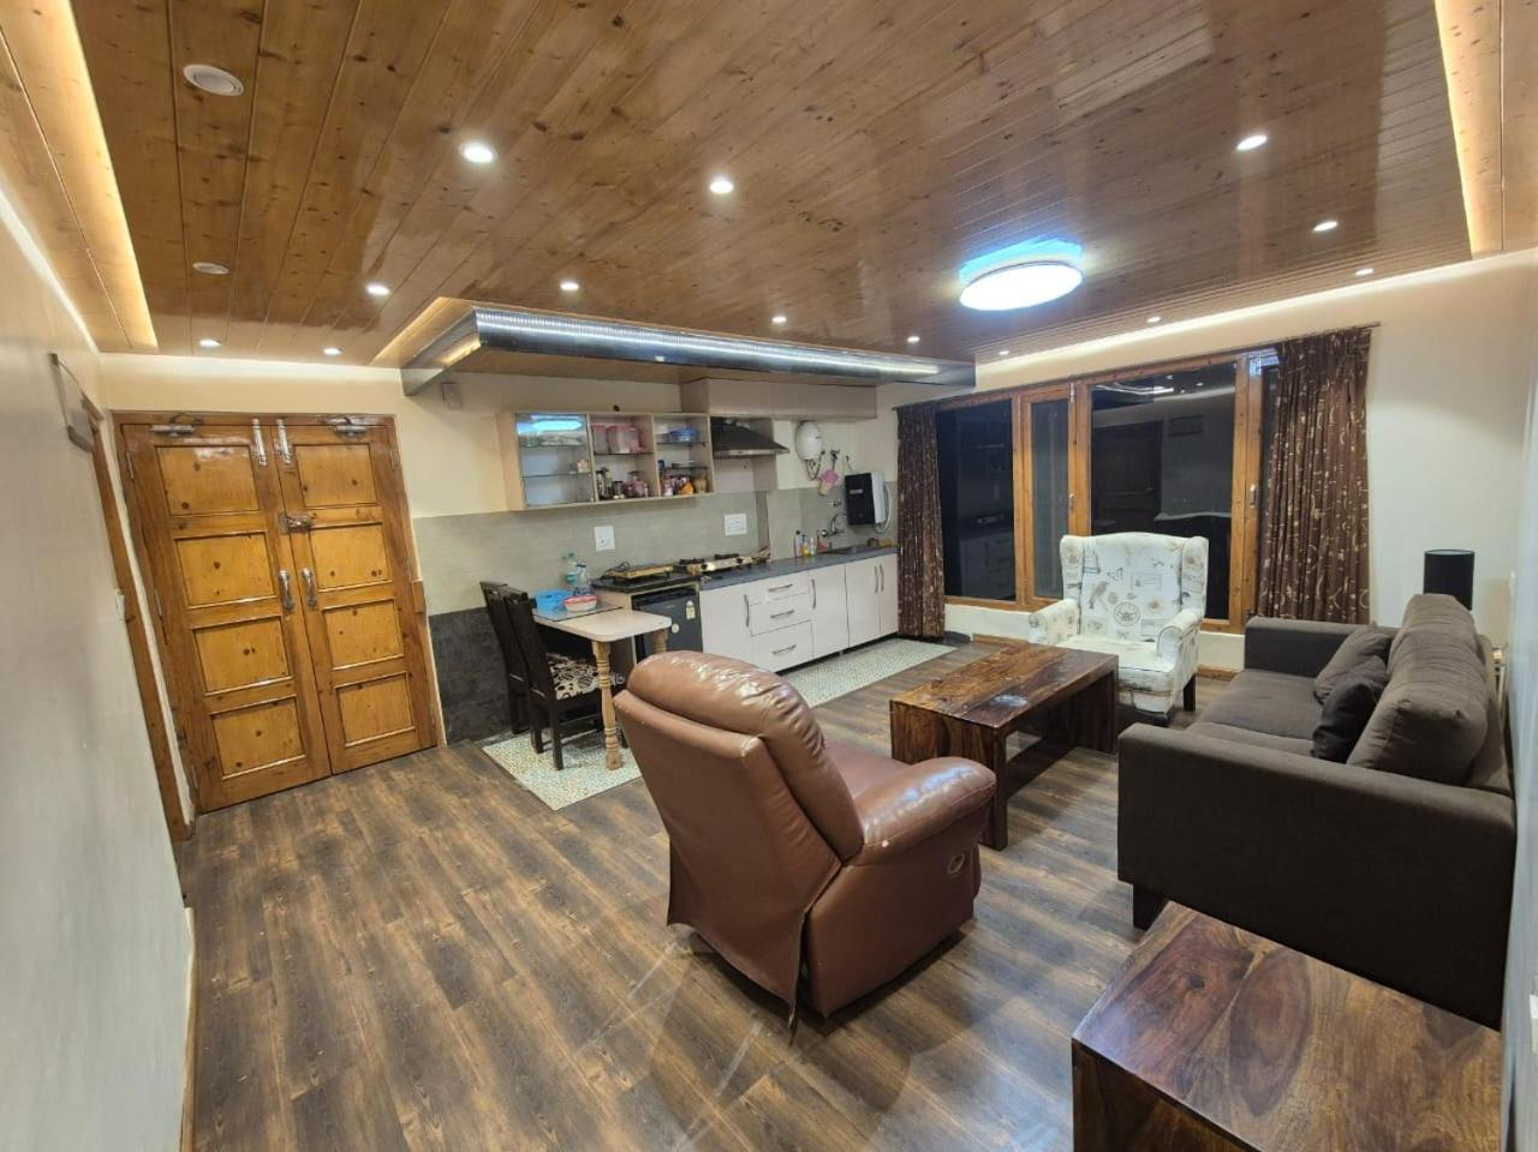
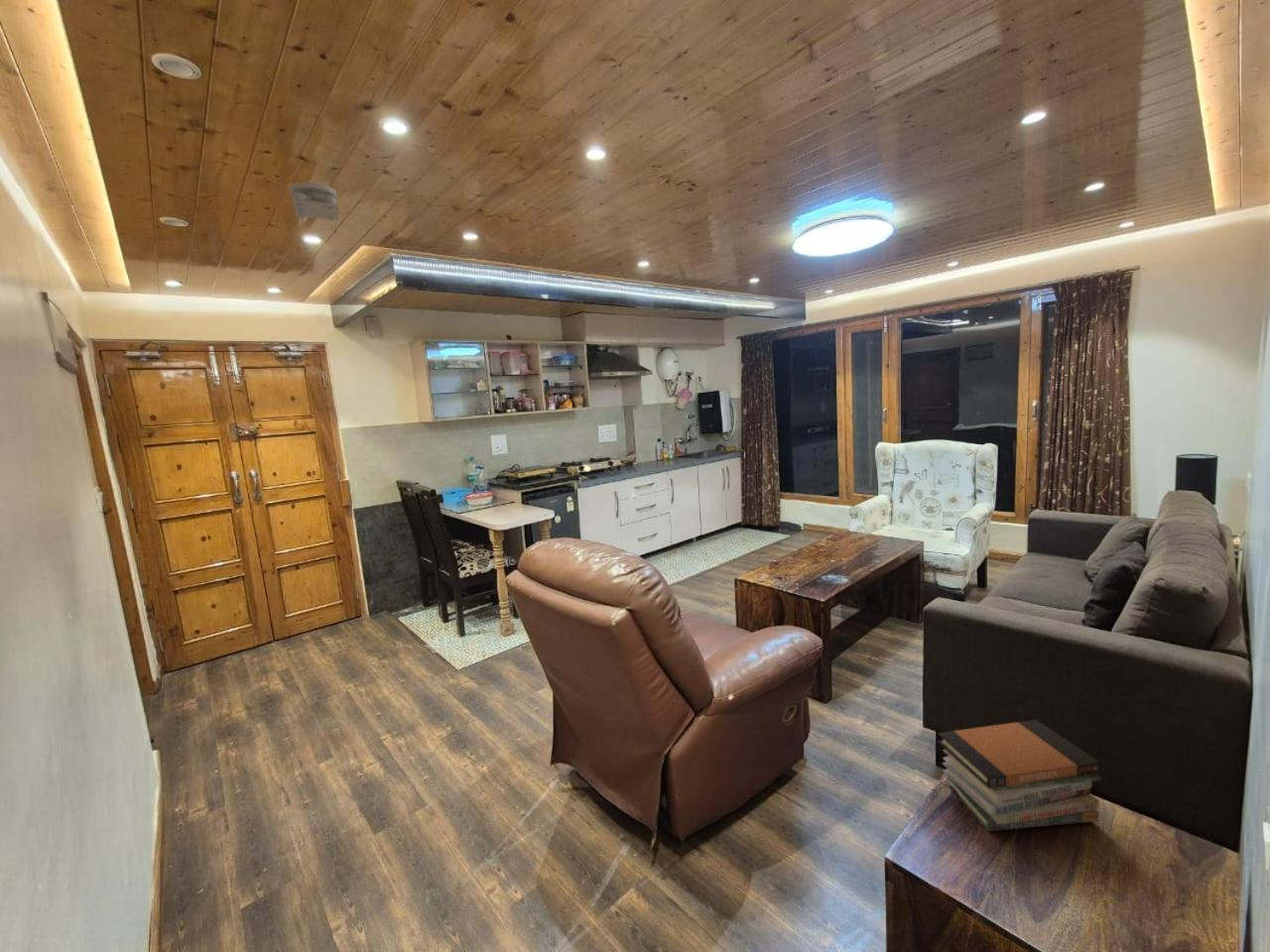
+ smoke detector [289,180,339,228]
+ book stack [938,719,1102,832]
